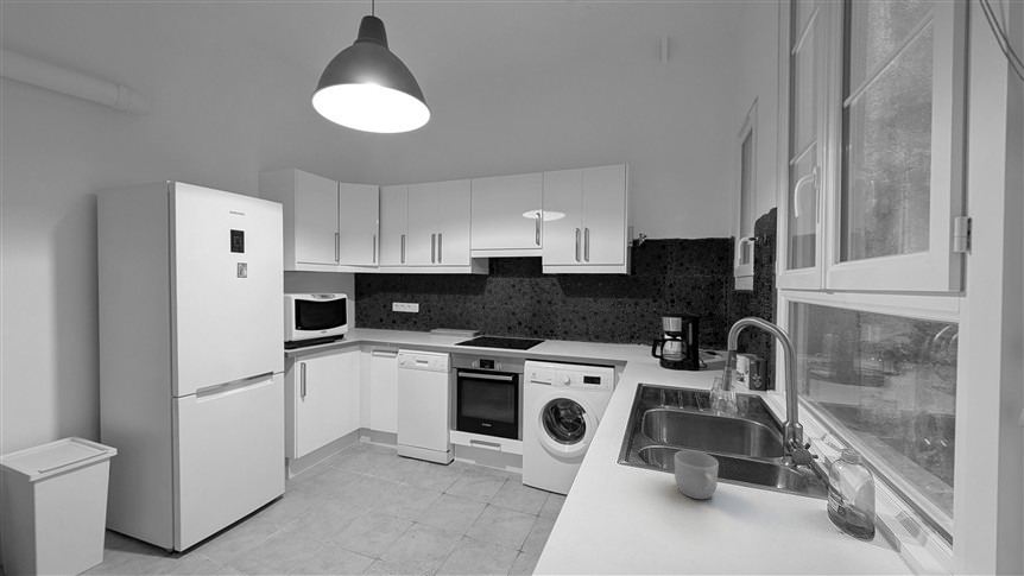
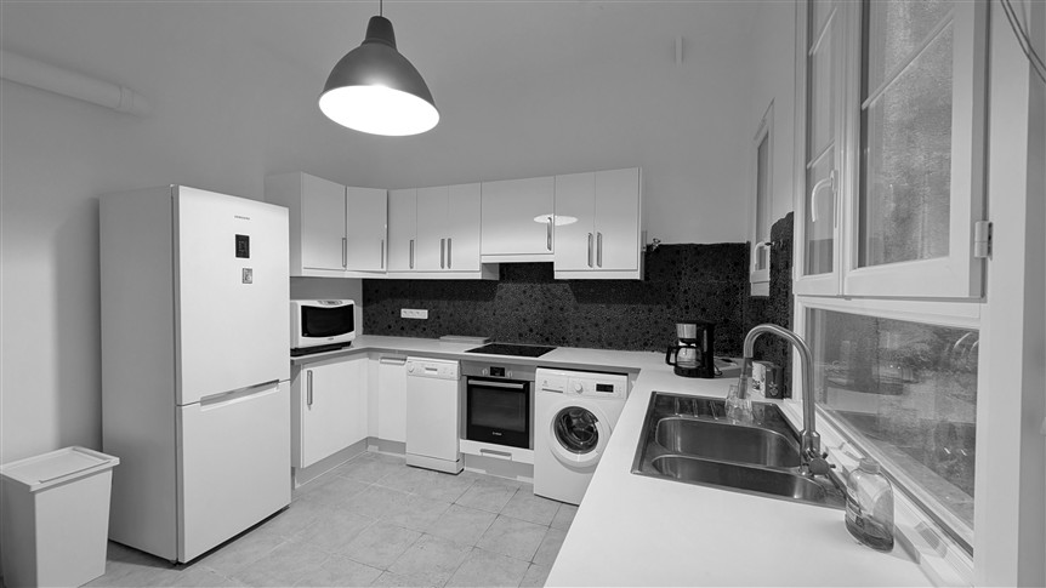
- mug [674,449,720,500]
